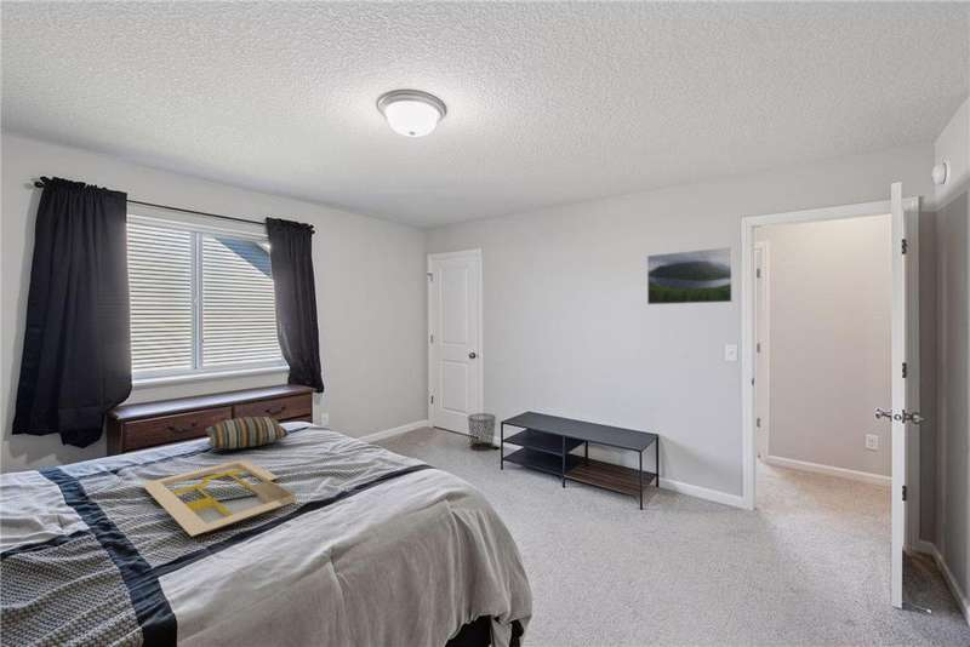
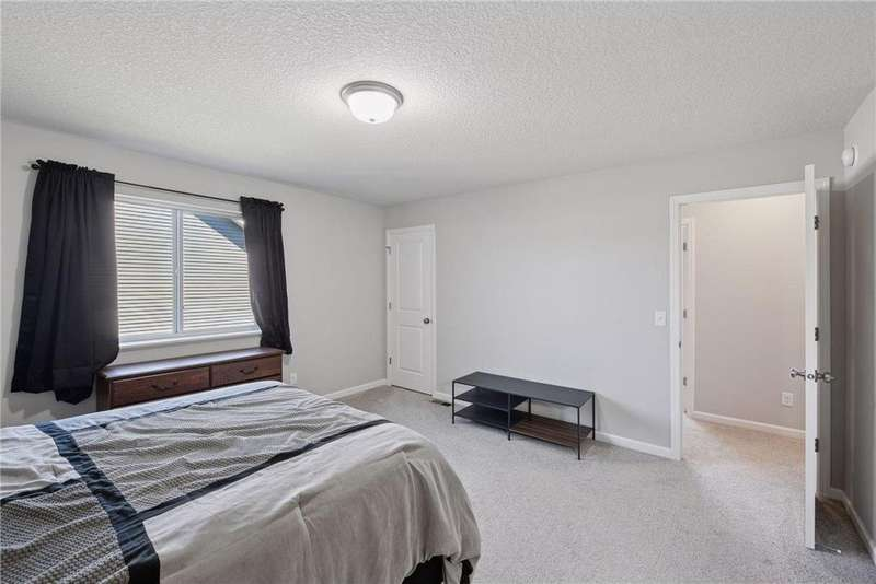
- serving tray [139,458,296,537]
- waste bin [467,412,497,452]
- pillow [204,416,291,451]
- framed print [646,246,734,305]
